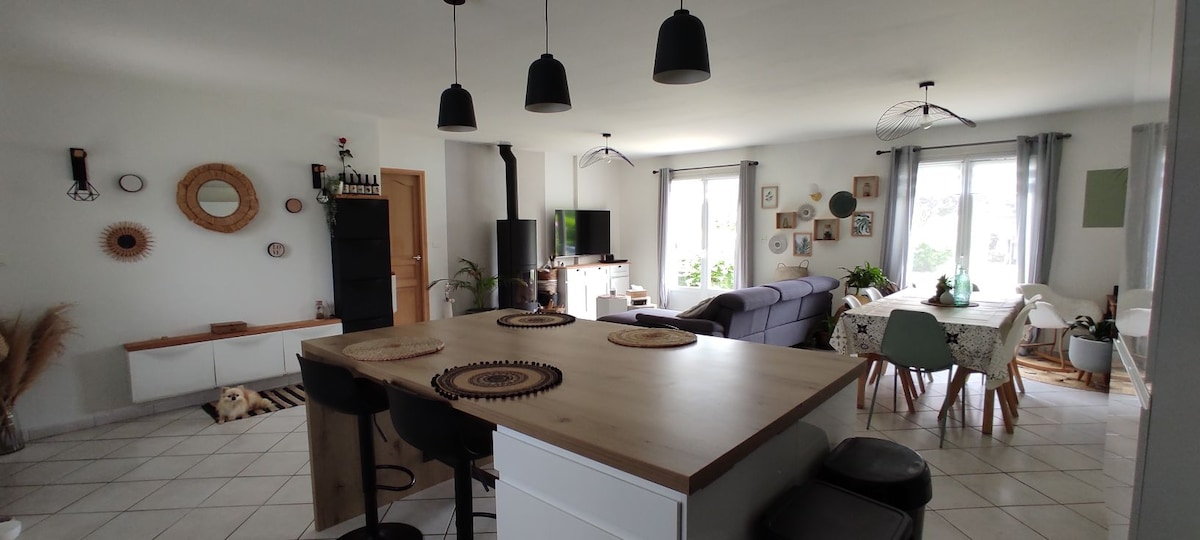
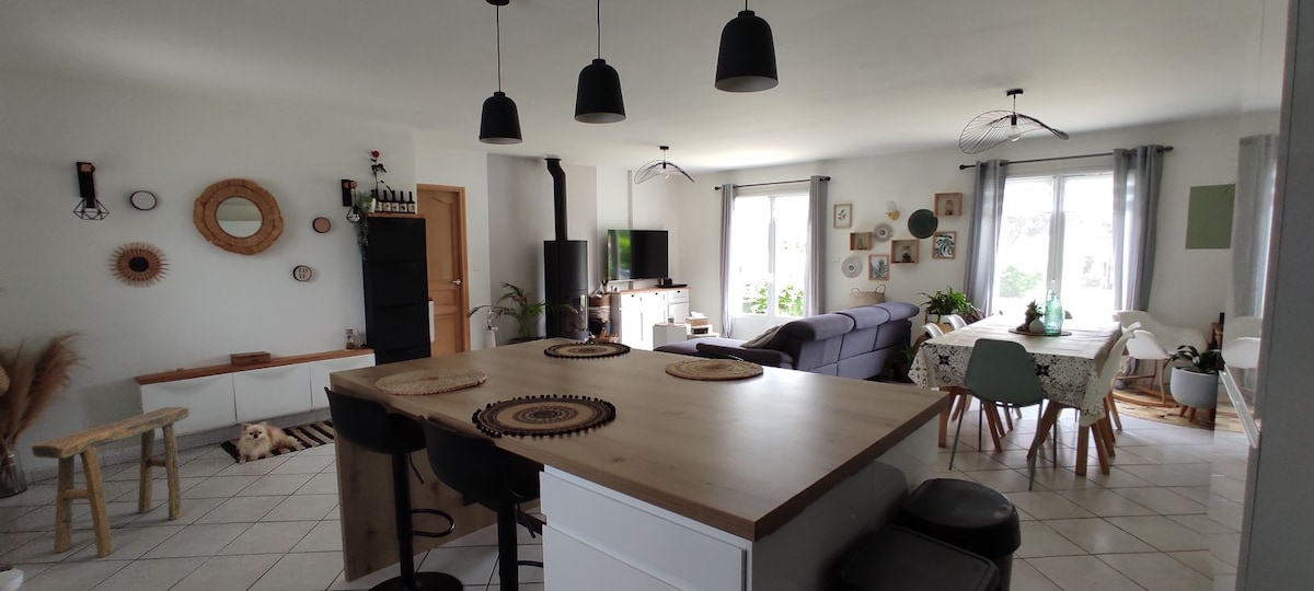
+ stool [31,406,192,558]
